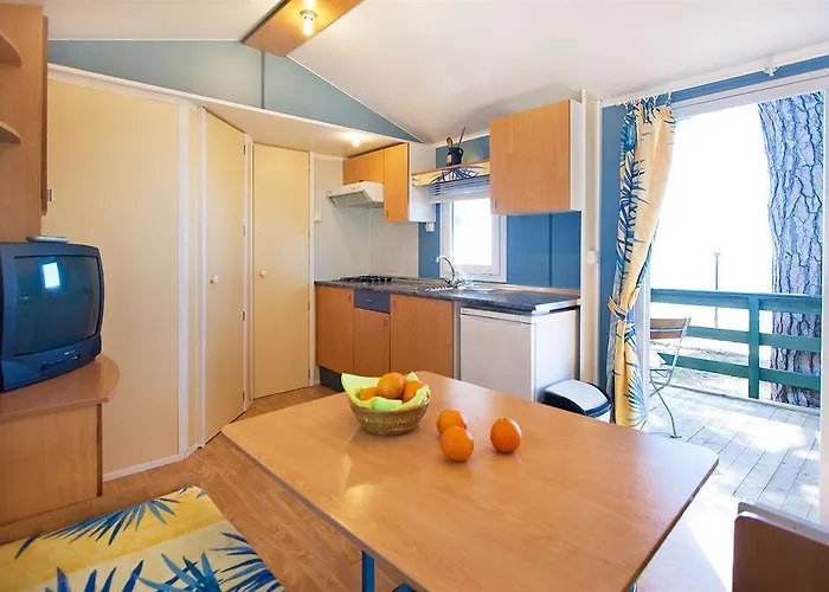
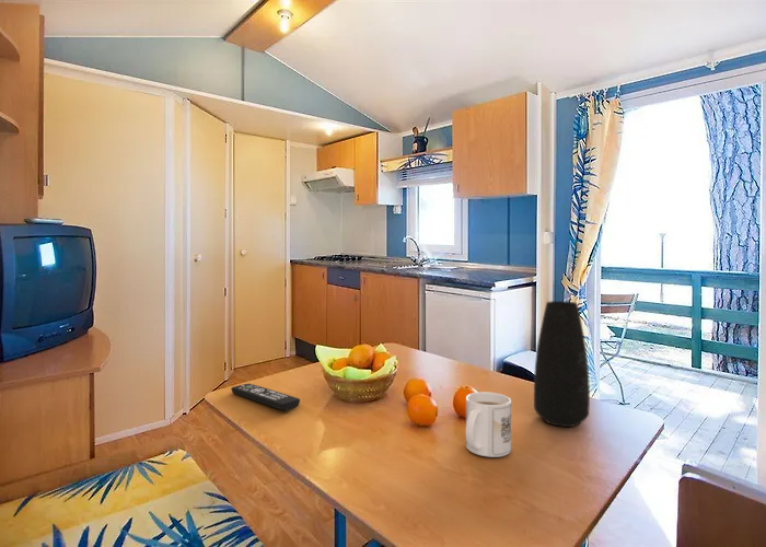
+ remote control [230,383,301,411]
+ mug [464,391,512,458]
+ vase [533,300,591,428]
